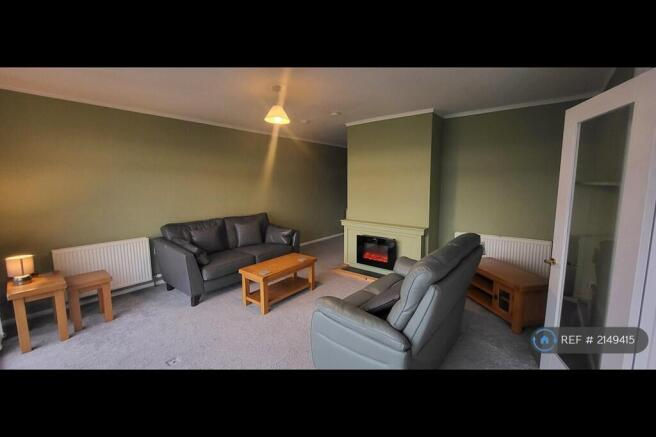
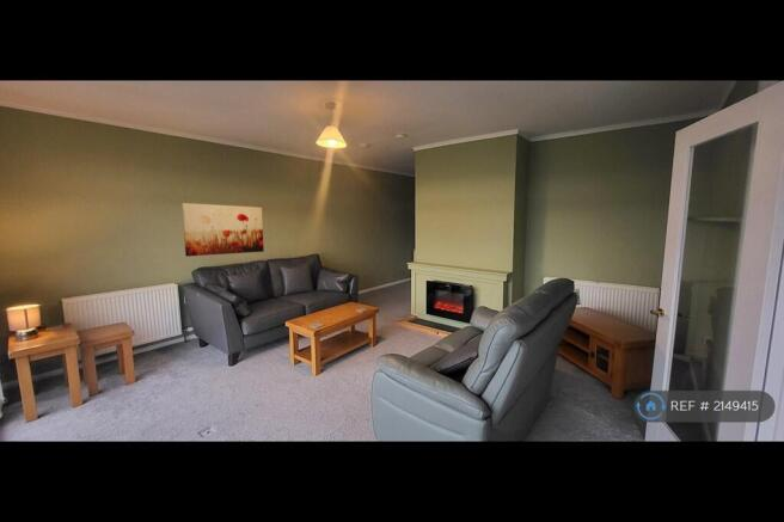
+ wall art [180,202,265,258]
